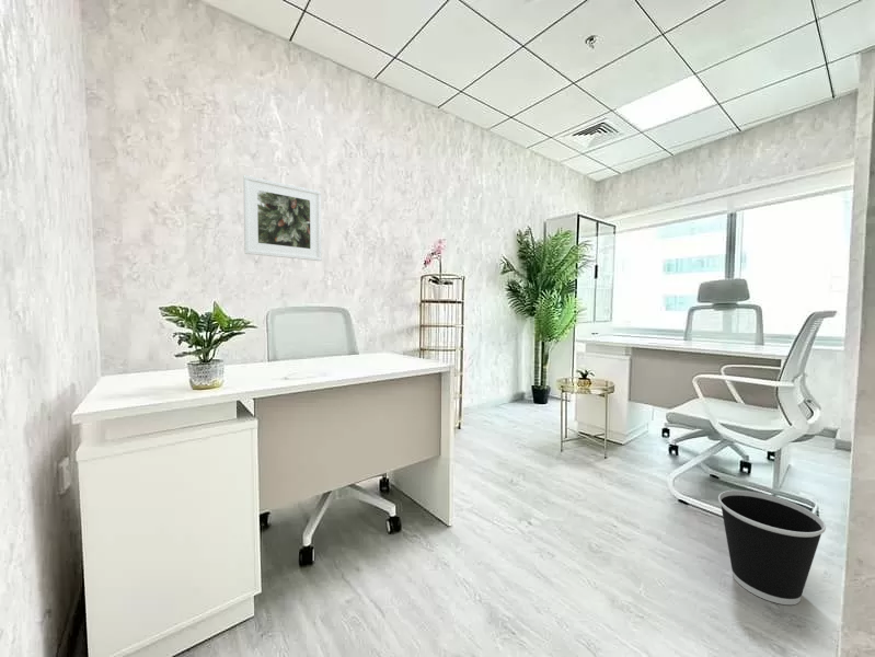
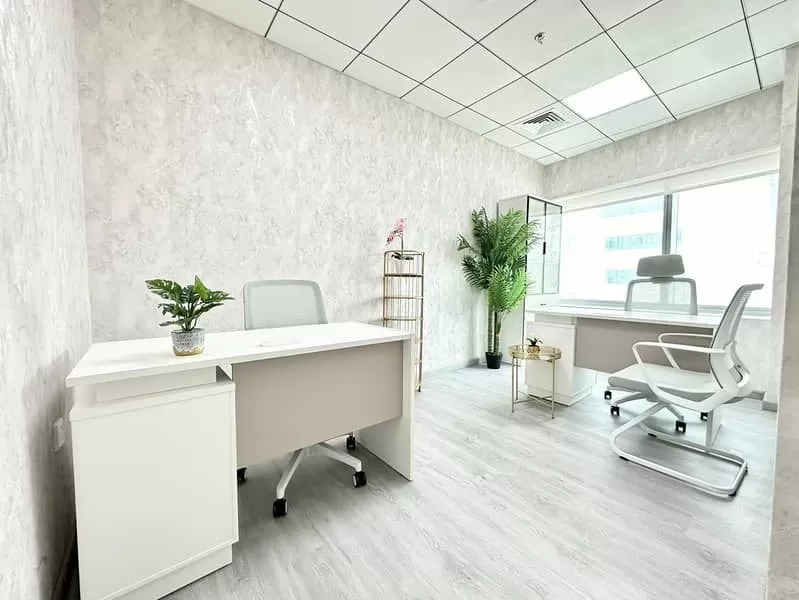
- wastebasket [717,489,827,606]
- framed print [242,174,323,262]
